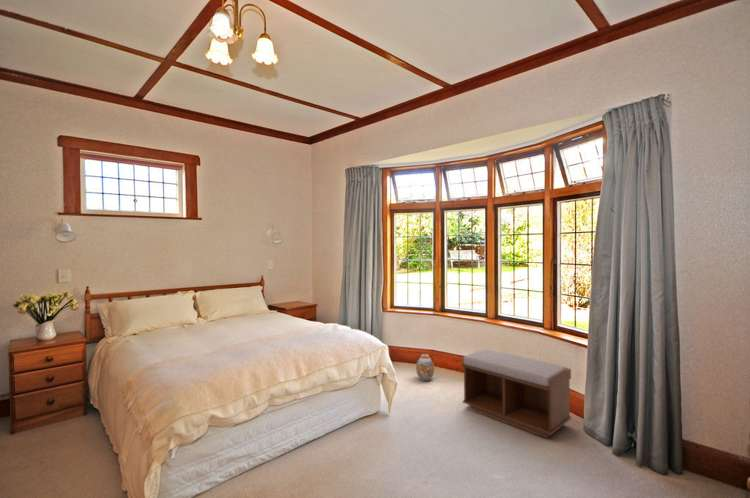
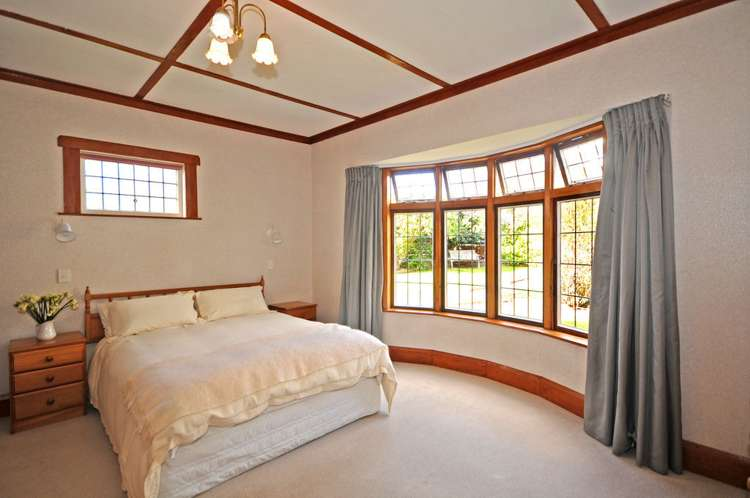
- vase [415,353,435,382]
- bench [461,348,572,439]
